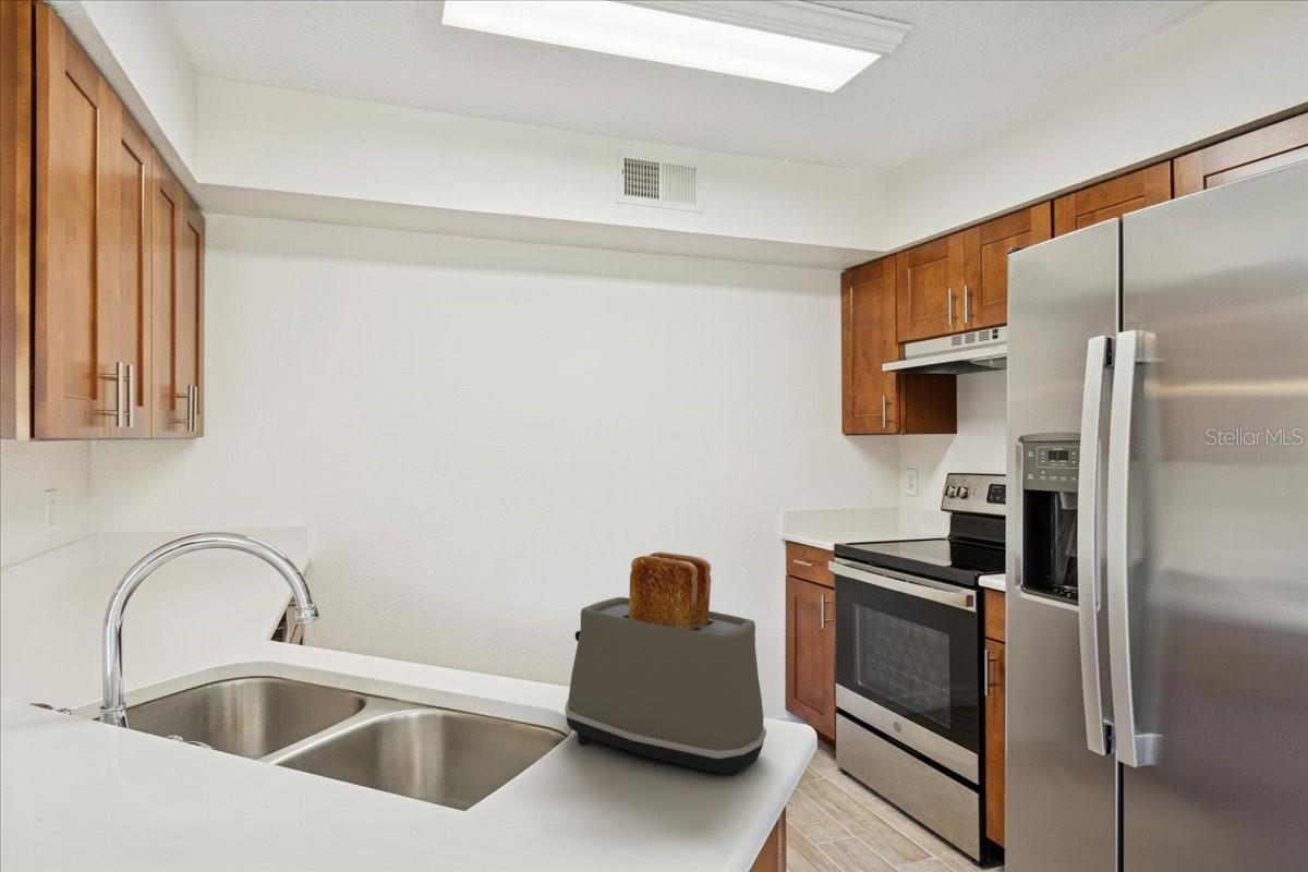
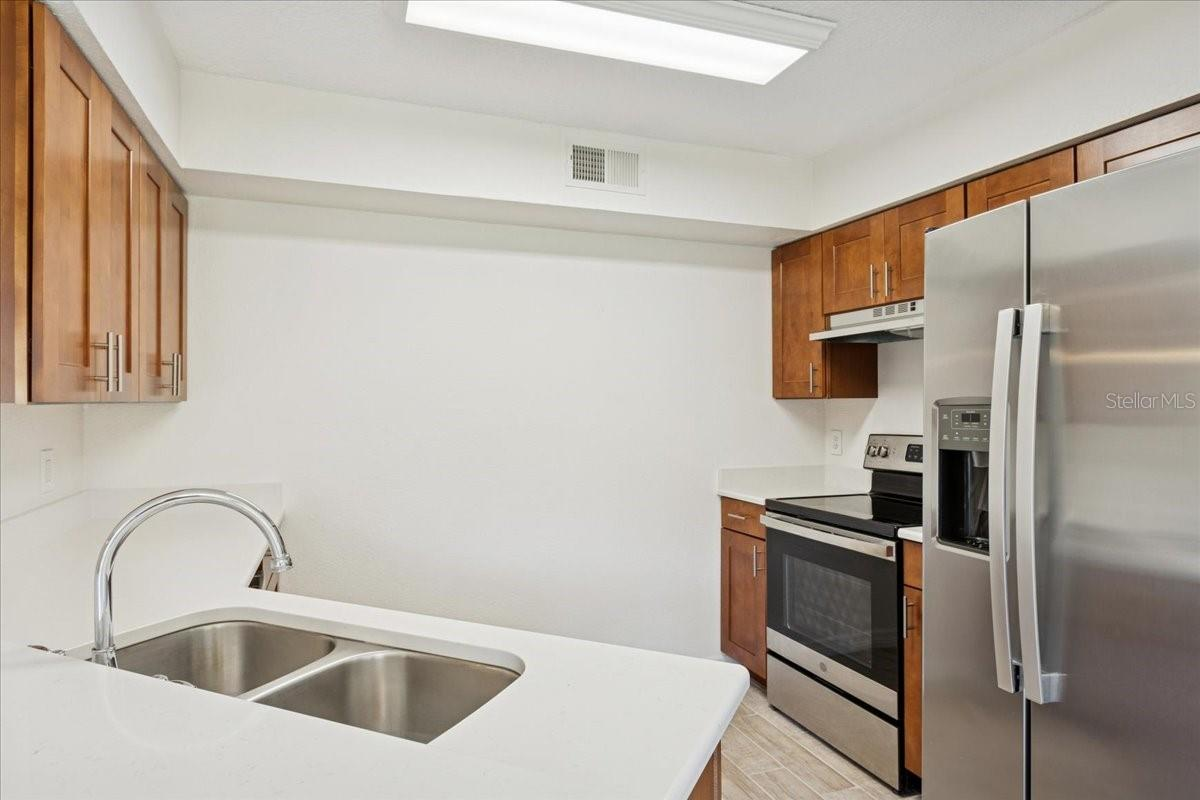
- toaster [564,550,767,775]
